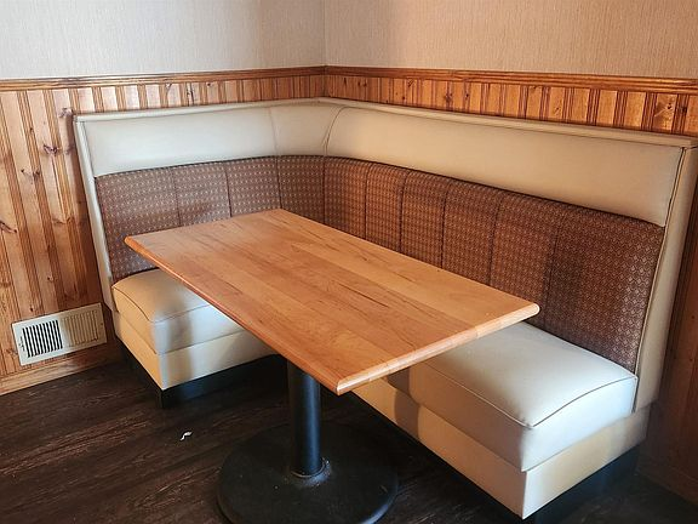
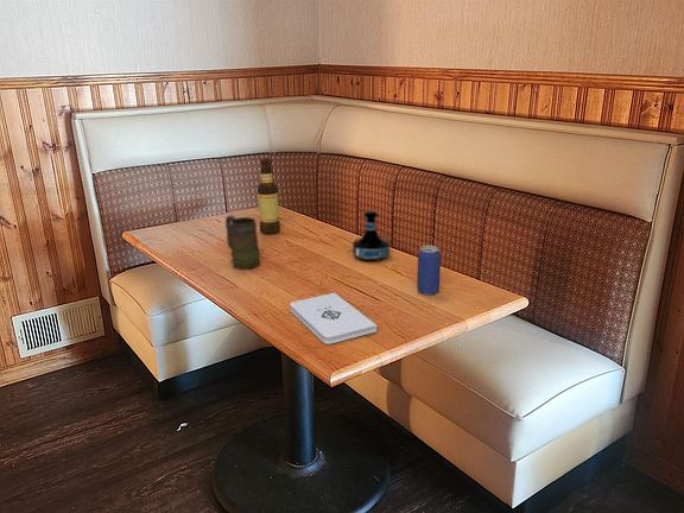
+ mug [224,214,261,271]
+ notepad [289,292,378,346]
+ tequila bottle [352,209,391,262]
+ bottle [256,158,281,235]
+ beverage can [416,245,442,296]
